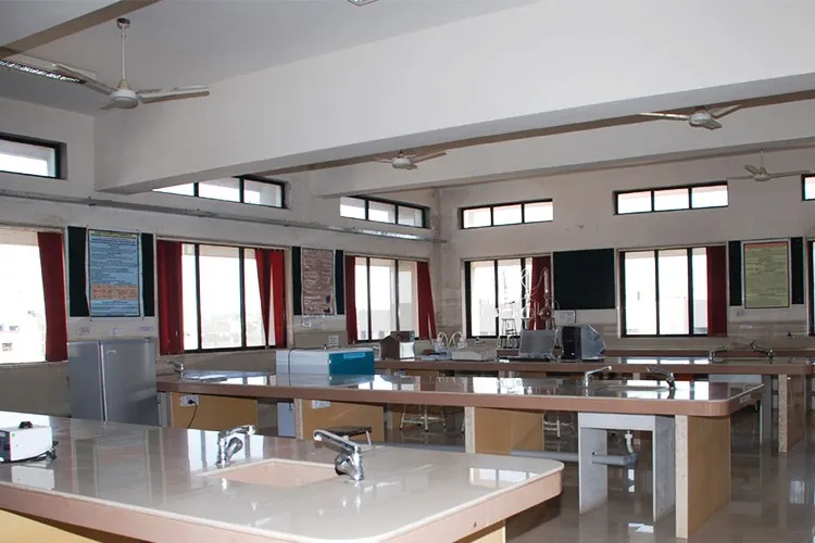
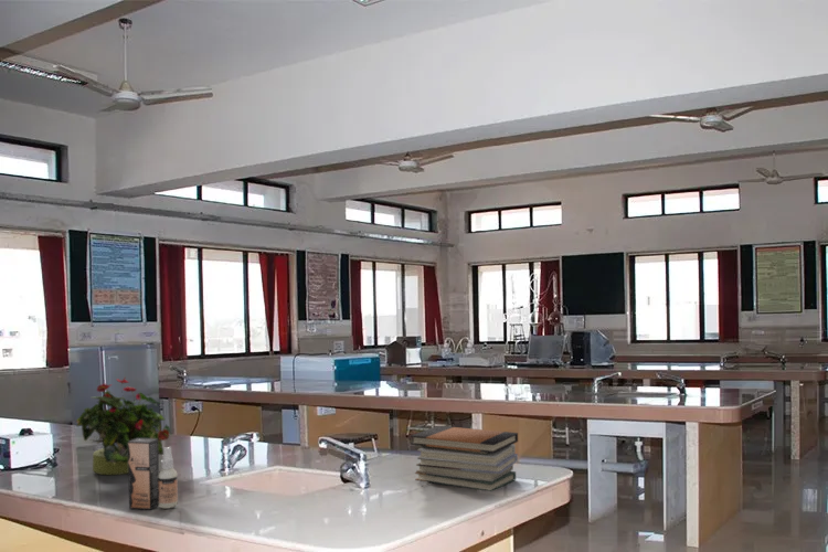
+ potted plant [75,375,173,476]
+ spray bottle [127,438,179,511]
+ book stack [410,425,519,492]
